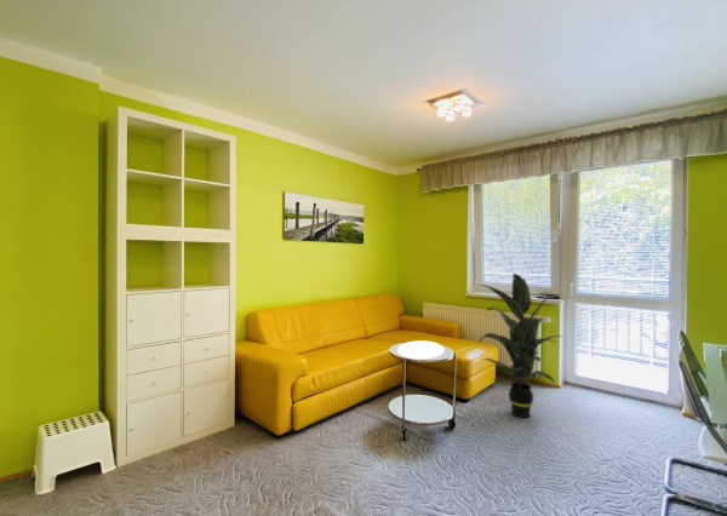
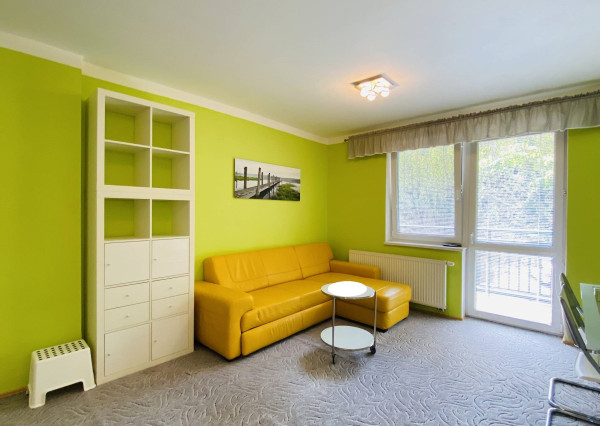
- indoor plant [474,273,563,419]
